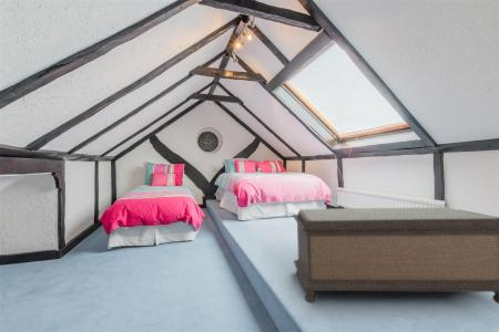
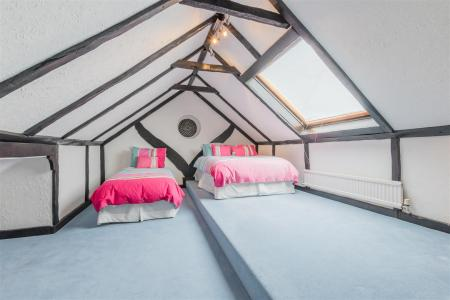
- bench [292,206,499,304]
